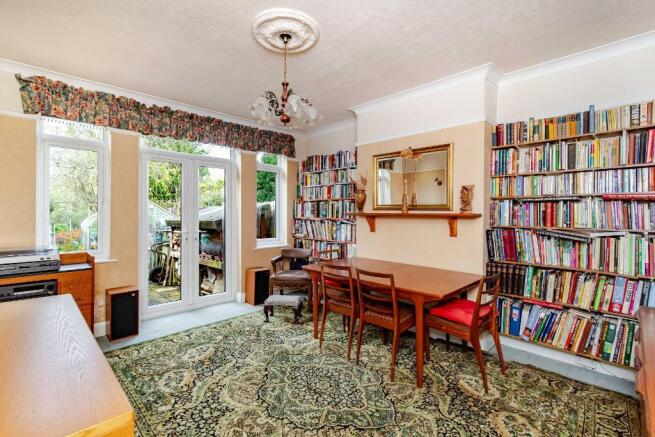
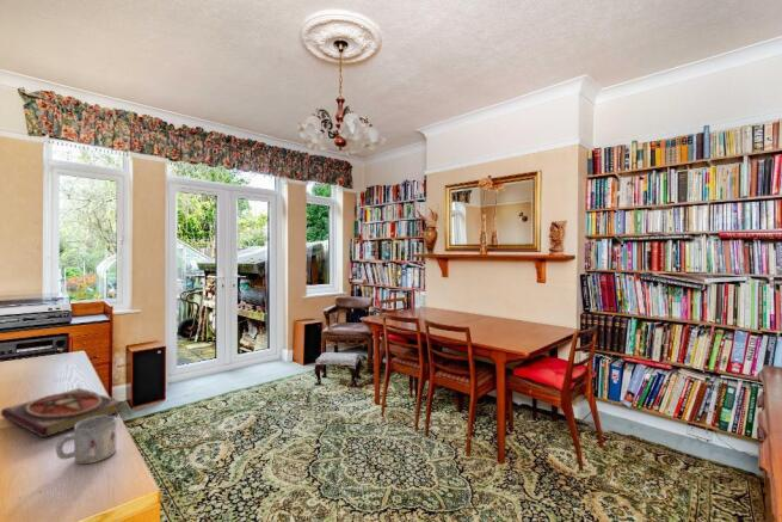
+ book [0,387,123,438]
+ mug [55,414,118,465]
